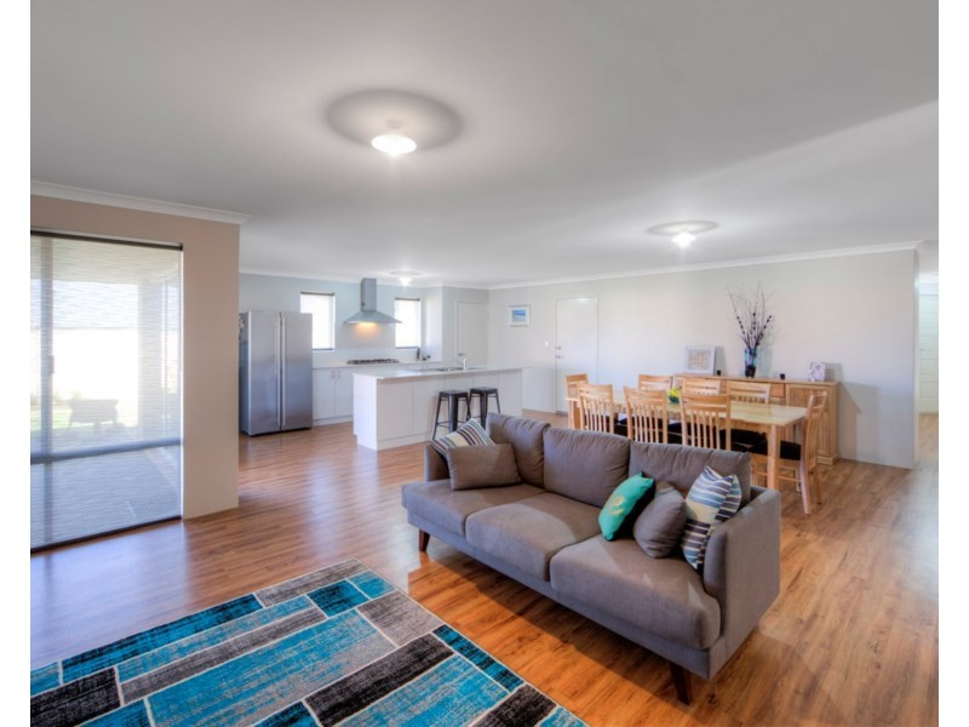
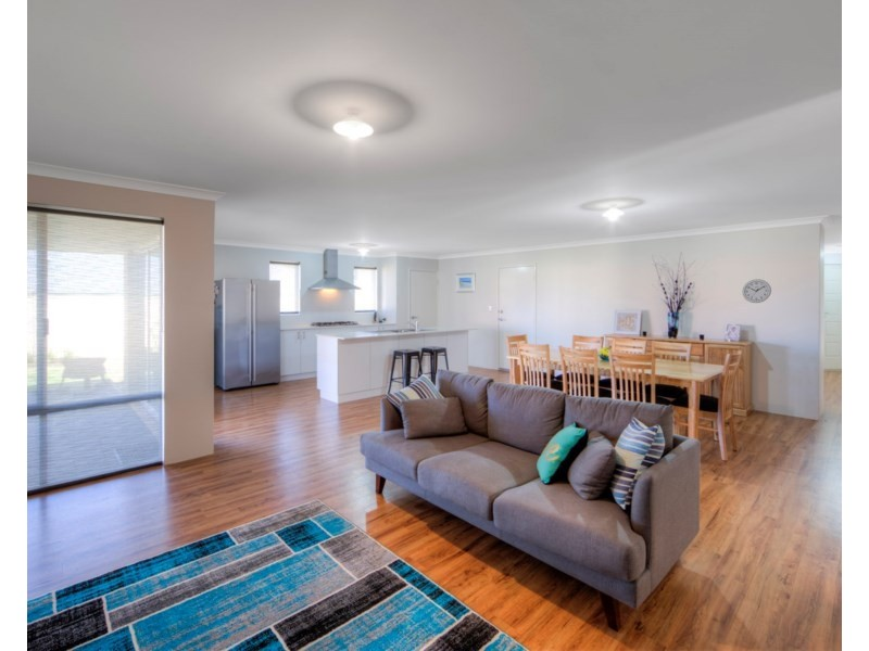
+ wall clock [741,278,772,304]
